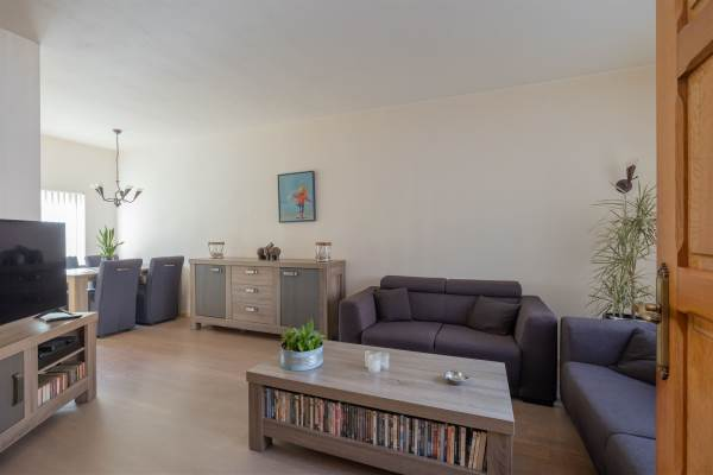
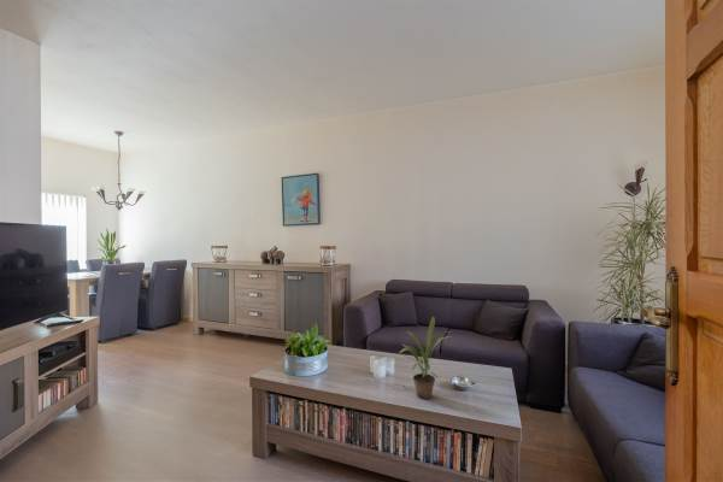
+ potted plant [398,316,455,400]
